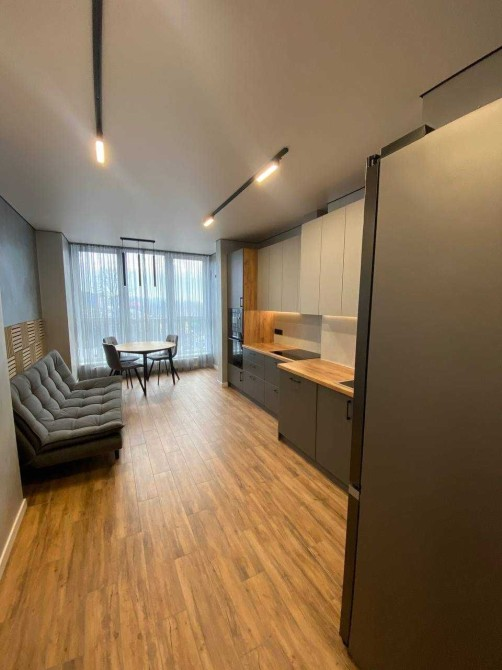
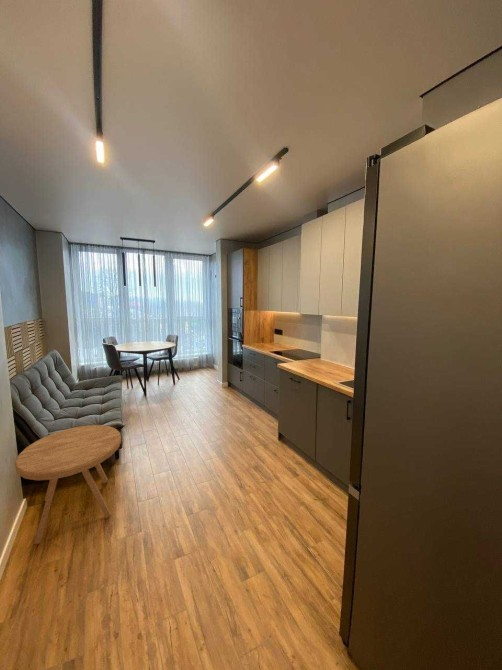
+ side table [14,424,122,545]
